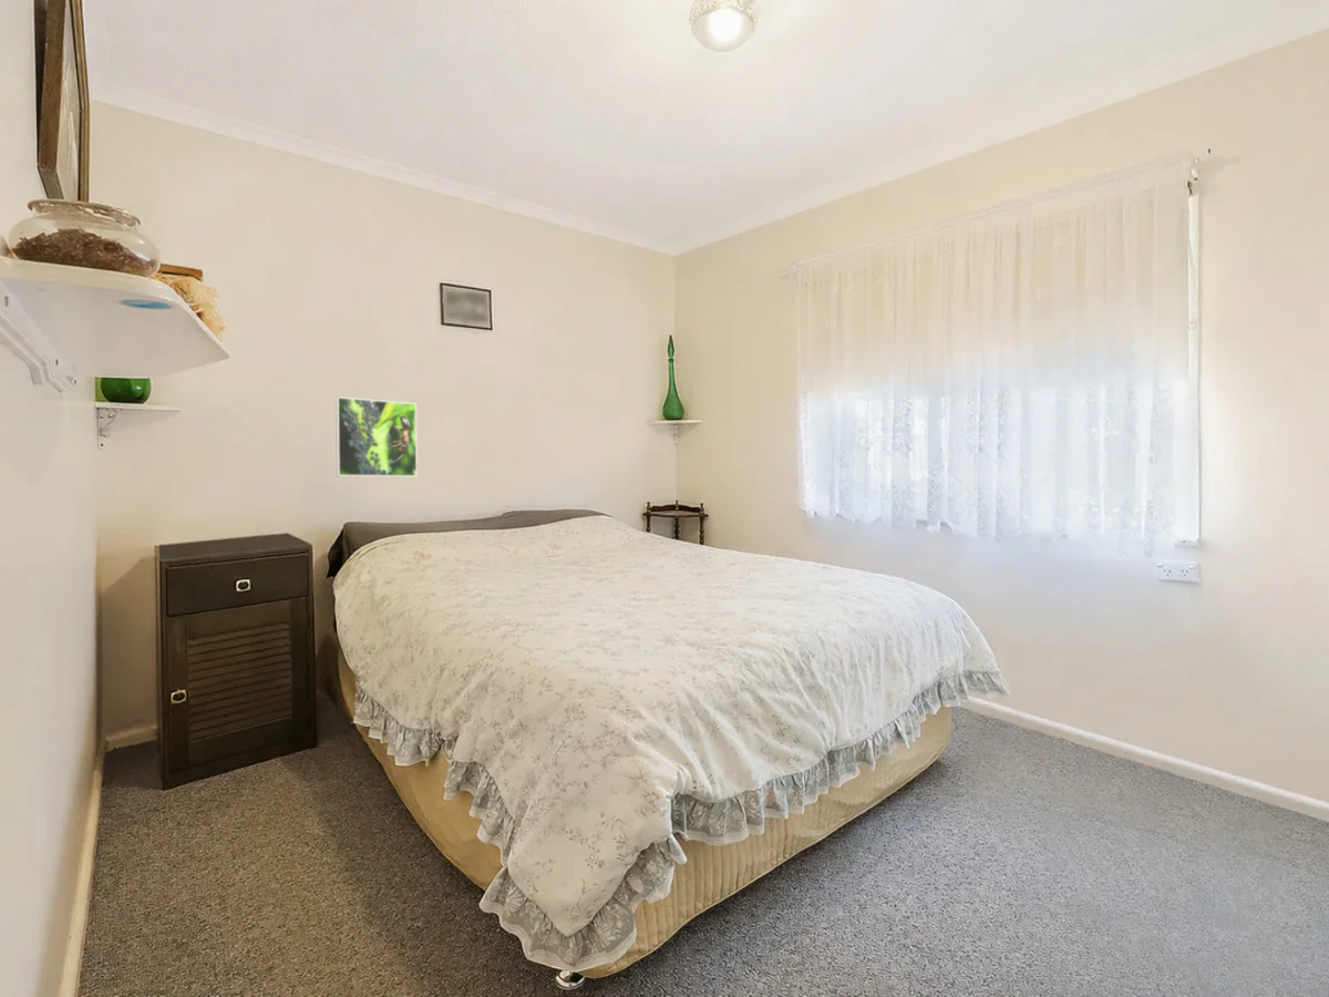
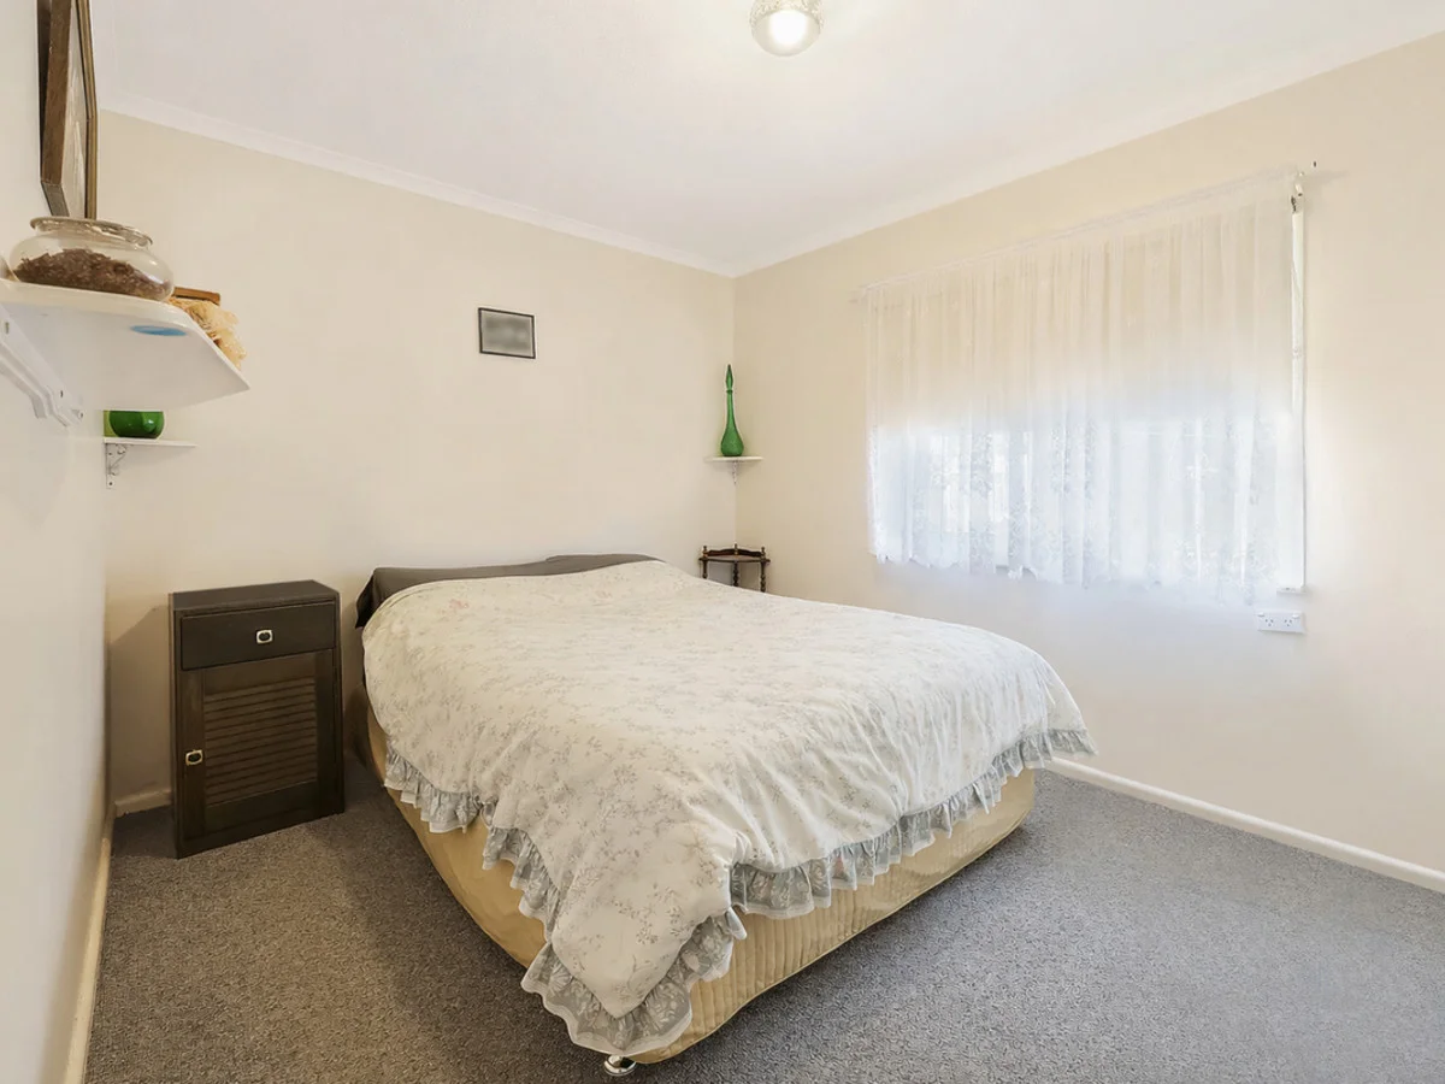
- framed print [334,395,419,477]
